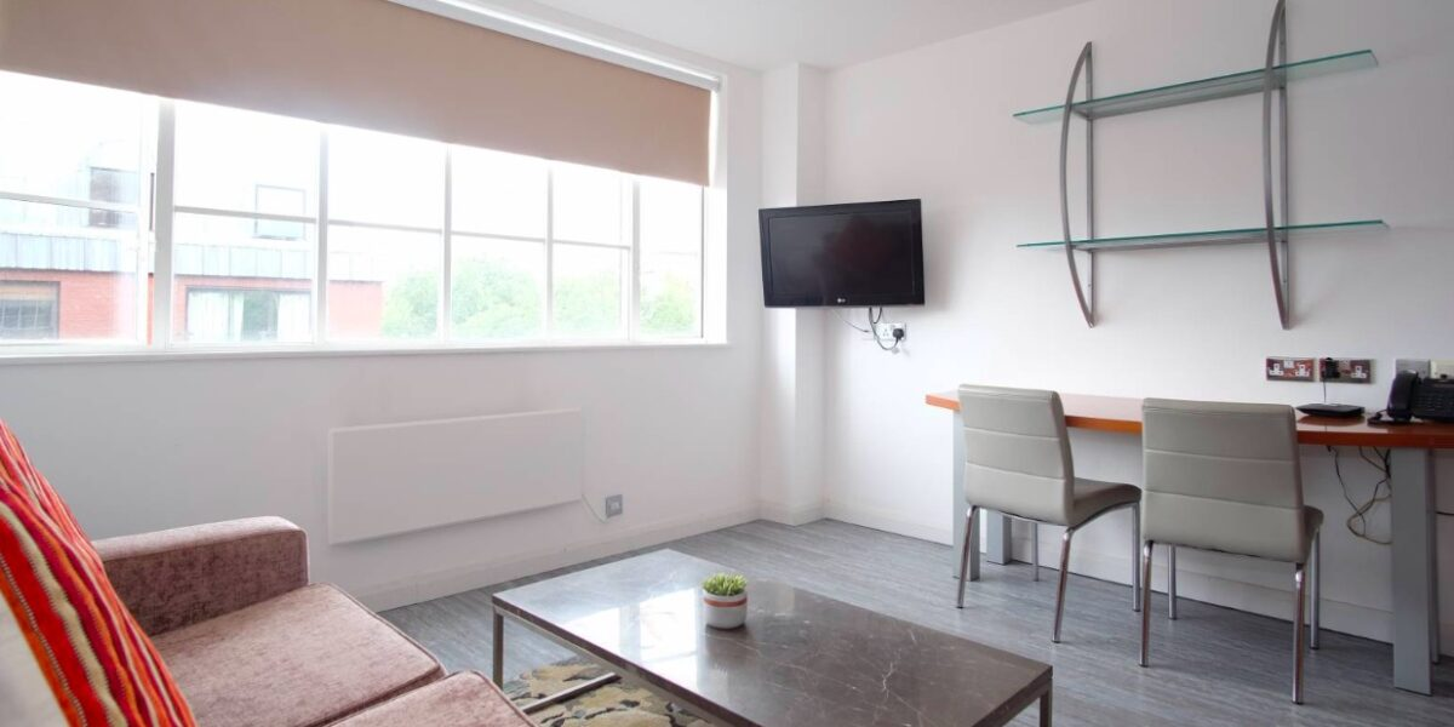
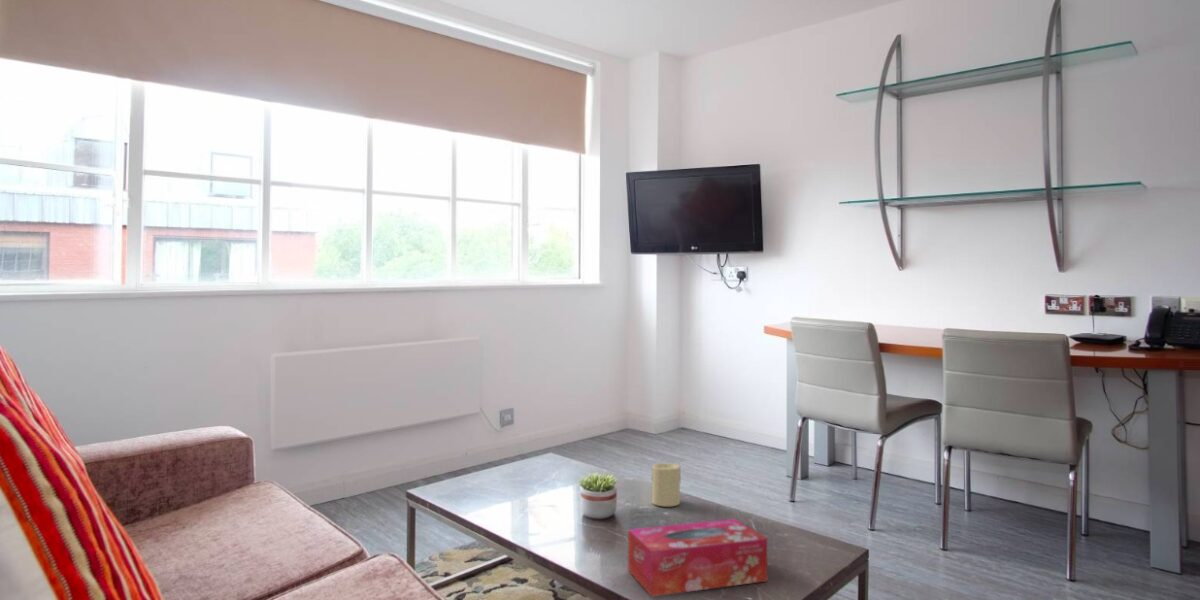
+ candle [650,462,682,508]
+ tissue box [627,518,768,598]
